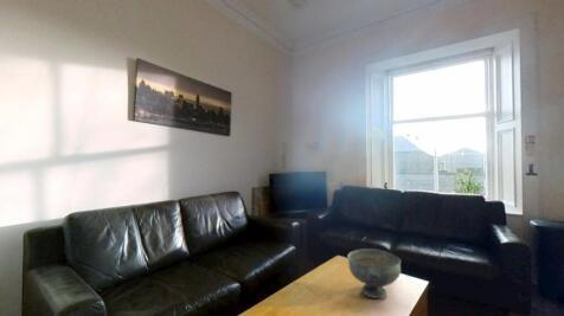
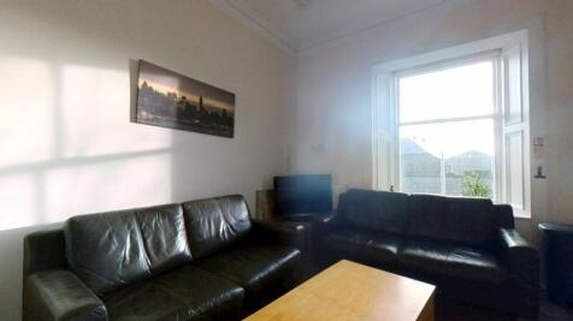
- decorative bowl [347,247,402,299]
